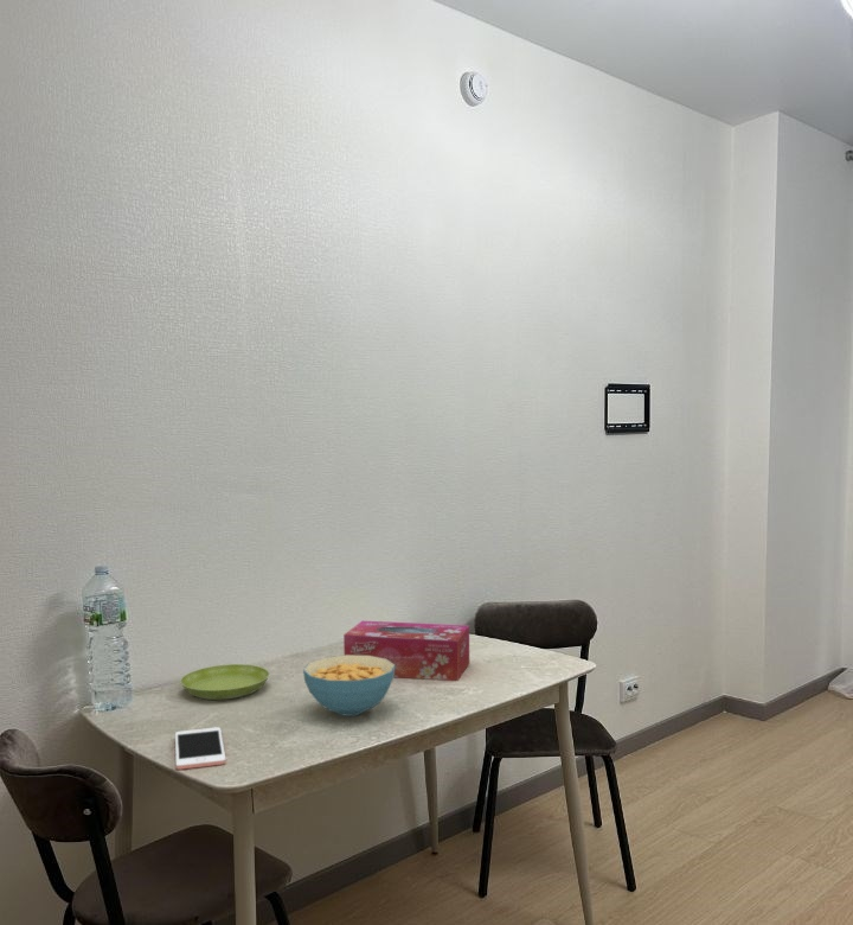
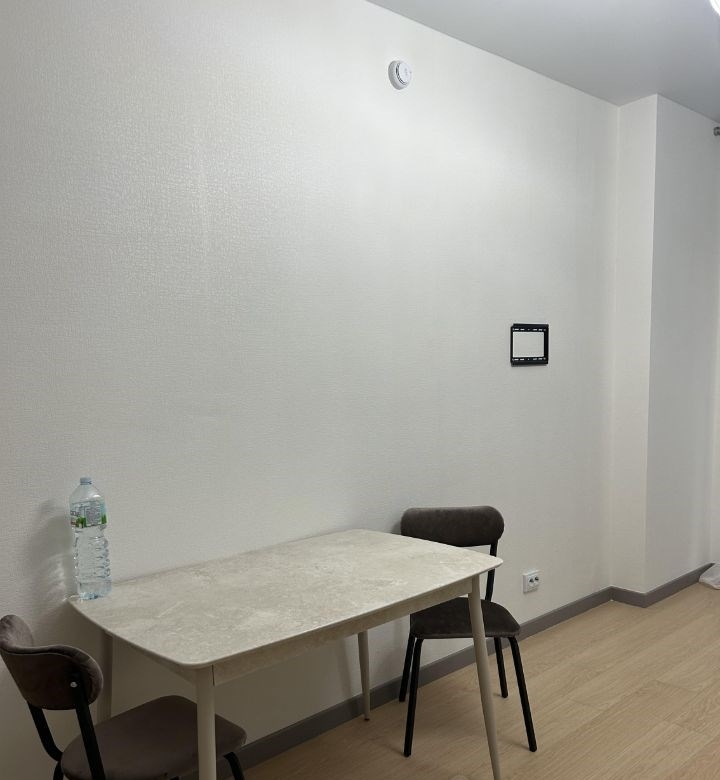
- saucer [179,663,270,701]
- cell phone [174,726,226,771]
- cereal bowl [302,655,395,717]
- tissue box [342,619,470,682]
